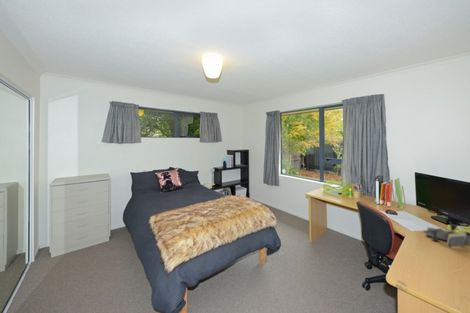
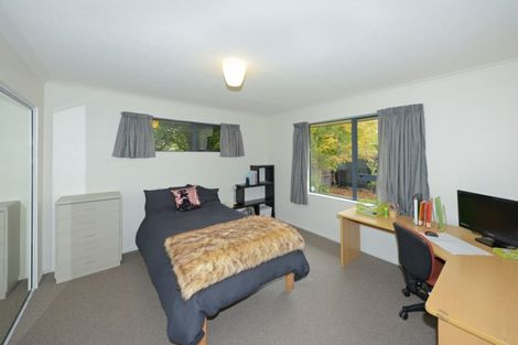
- desk organizer [423,220,470,248]
